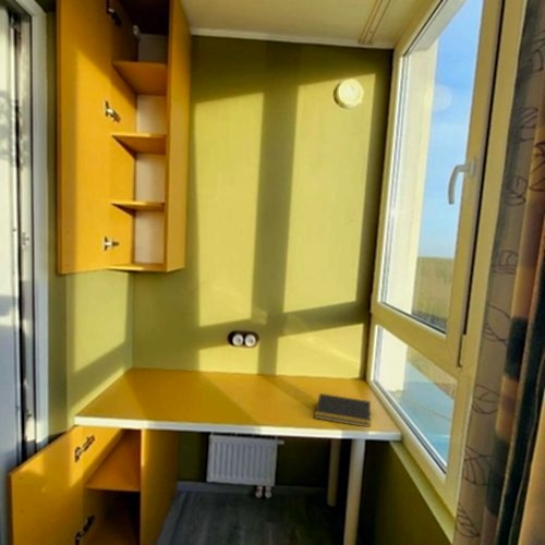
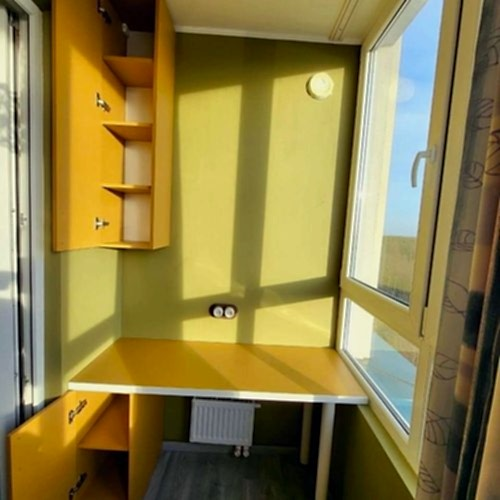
- notepad [314,392,372,428]
